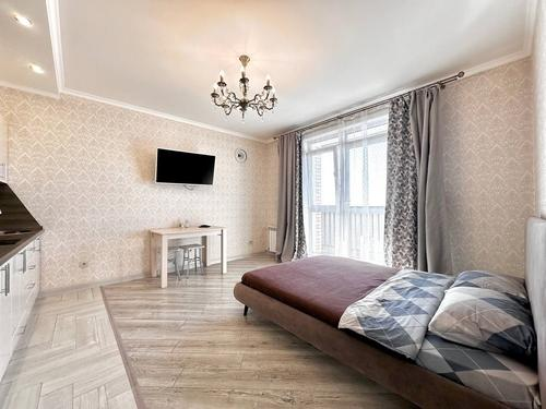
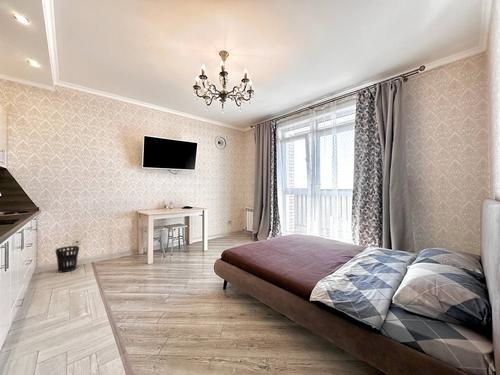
+ wastebasket [55,245,80,273]
